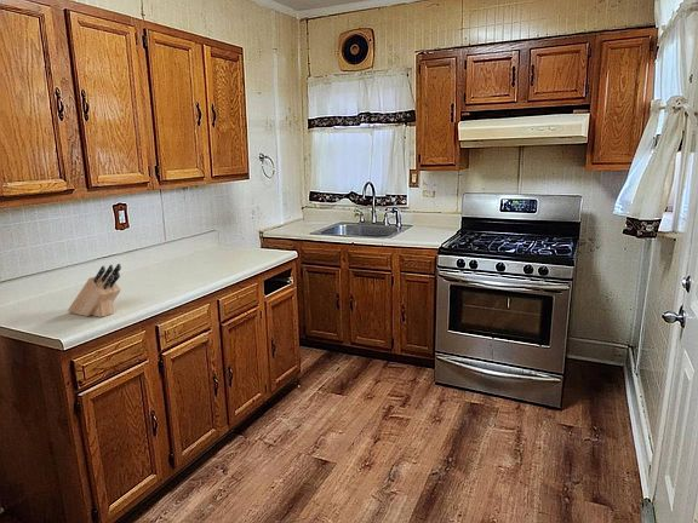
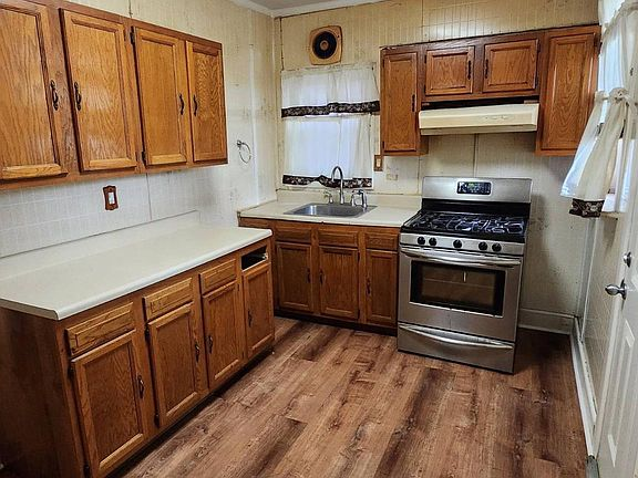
- knife block [67,263,122,318]
